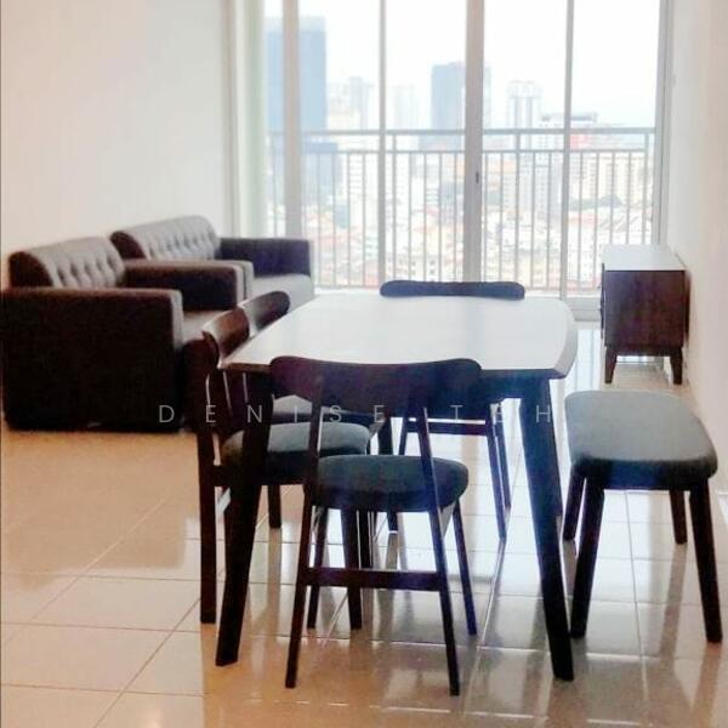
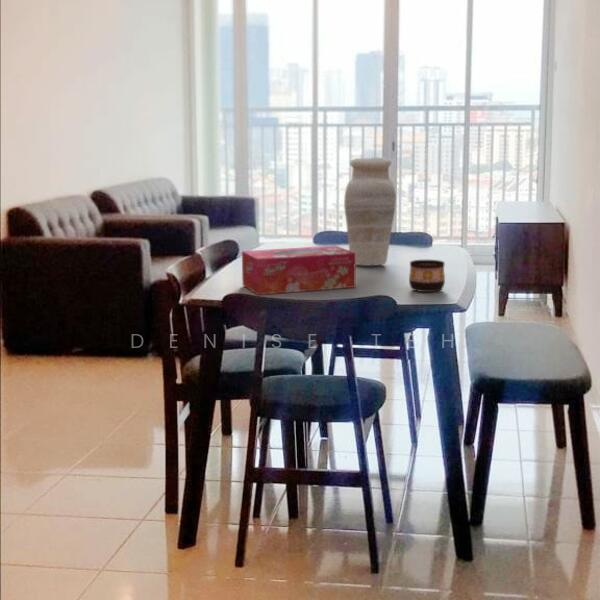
+ cup [408,259,446,293]
+ tissue box [241,245,356,296]
+ vase [343,156,397,267]
